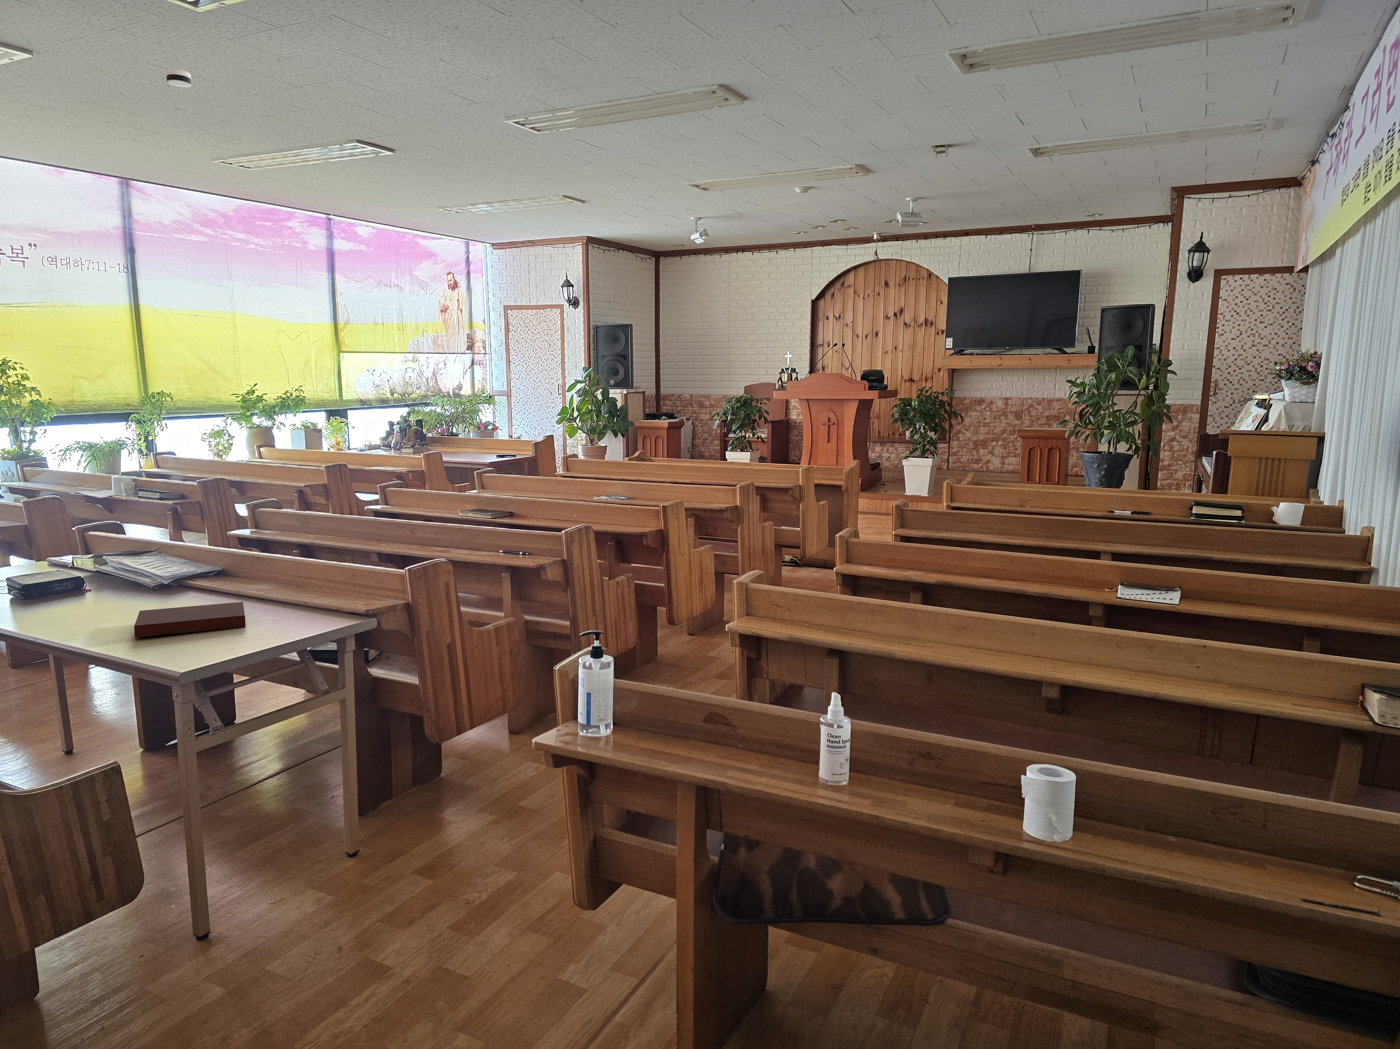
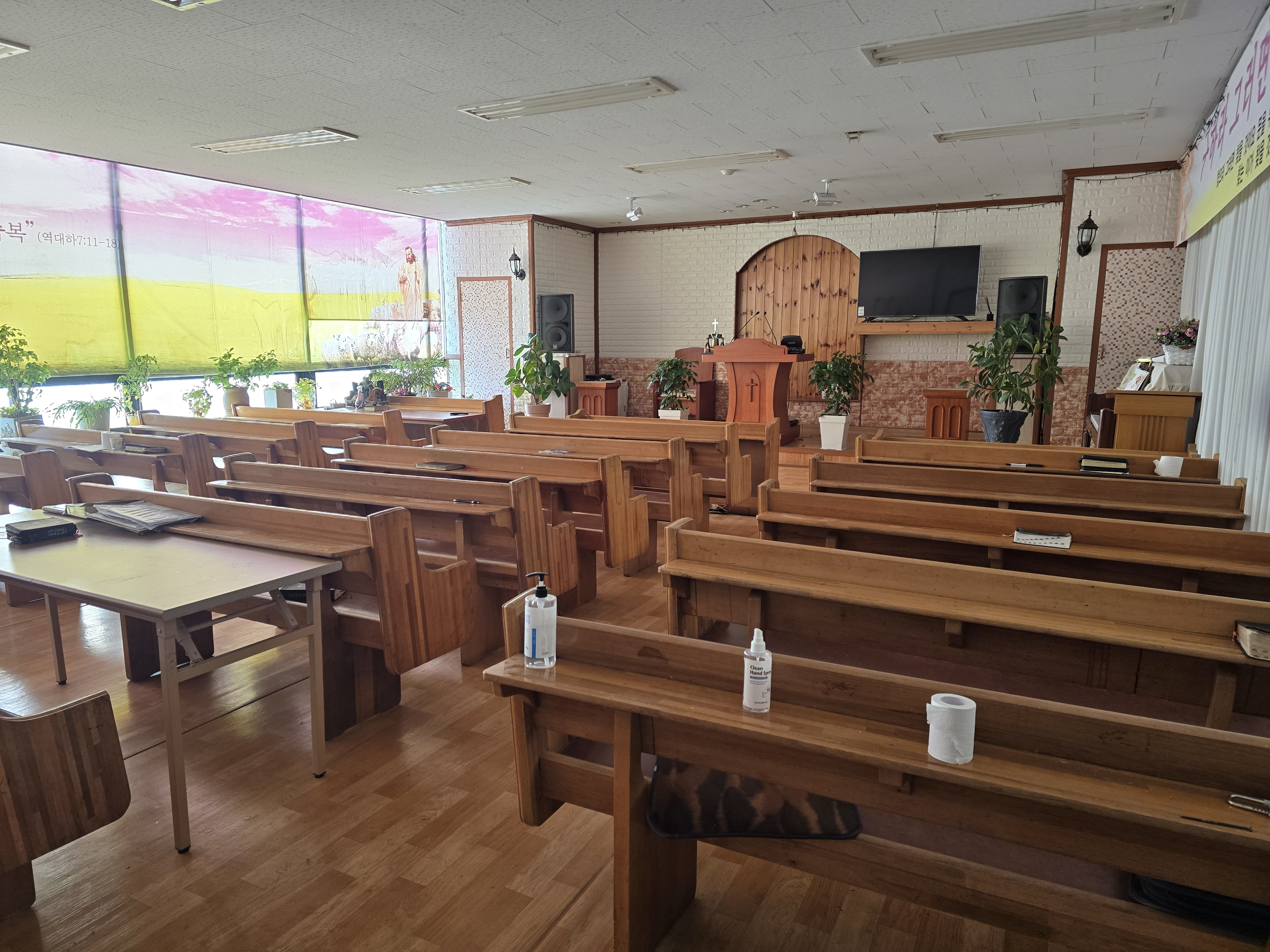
- smoke detector [165,68,192,87]
- notebook [134,602,246,638]
